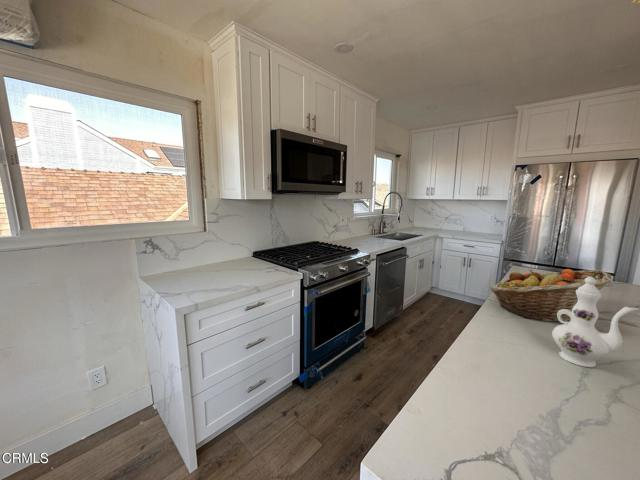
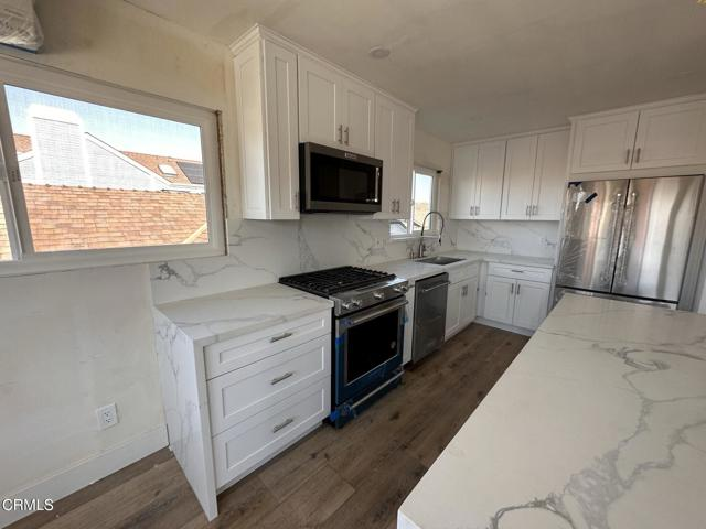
- chinaware [551,277,640,368]
- fruit basket [489,268,613,323]
